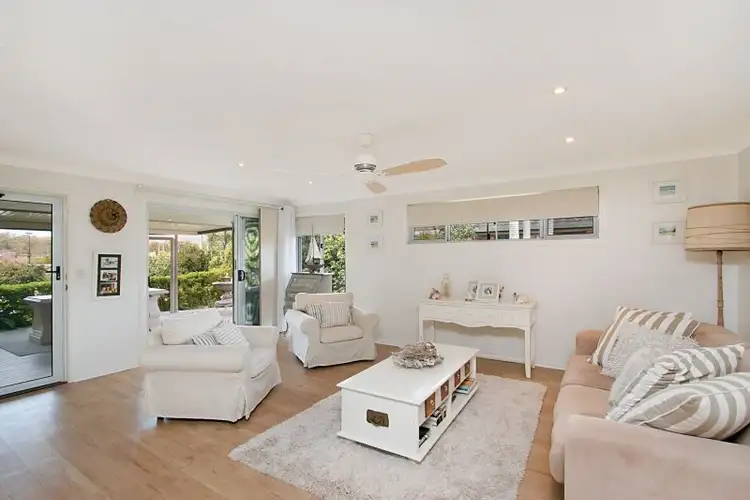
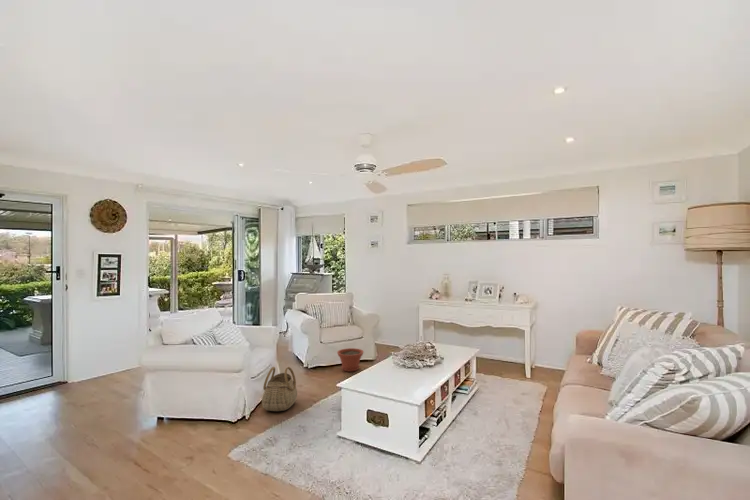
+ plant pot [336,347,364,373]
+ basket [261,366,298,412]
